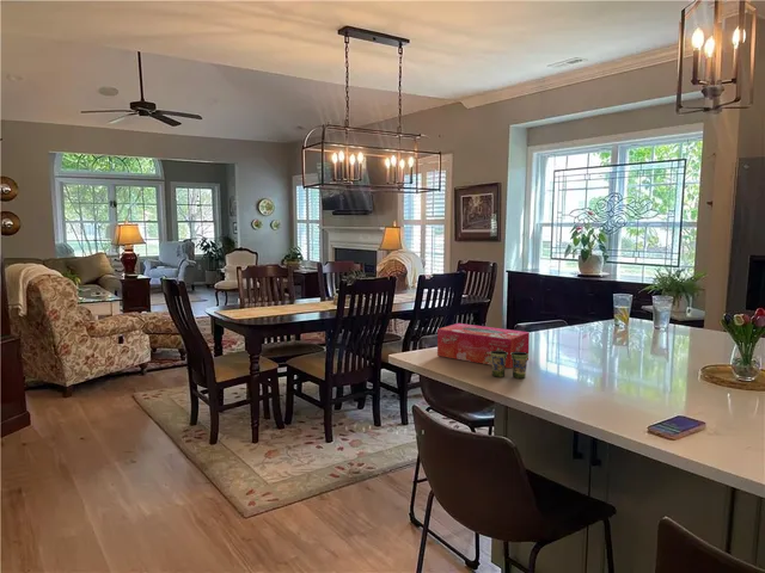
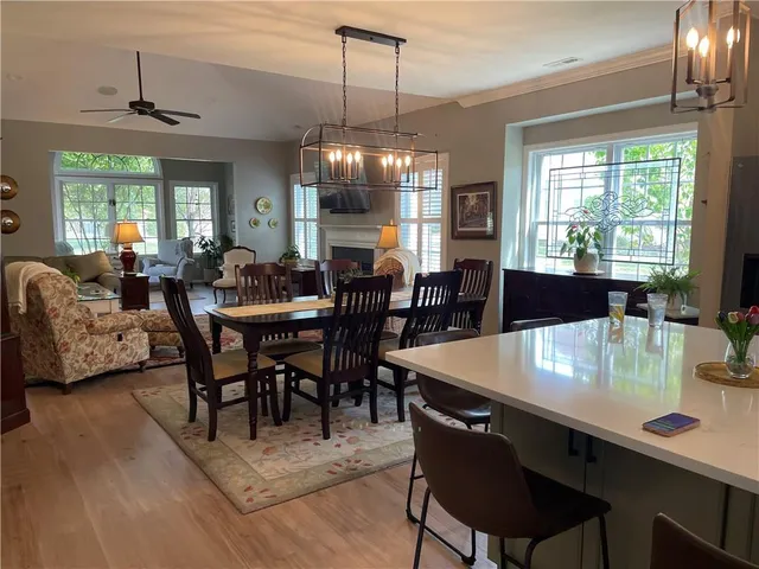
- cup [490,351,530,380]
- tissue box [436,322,531,369]
